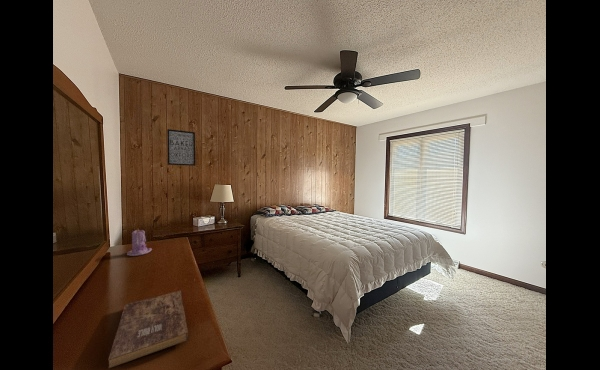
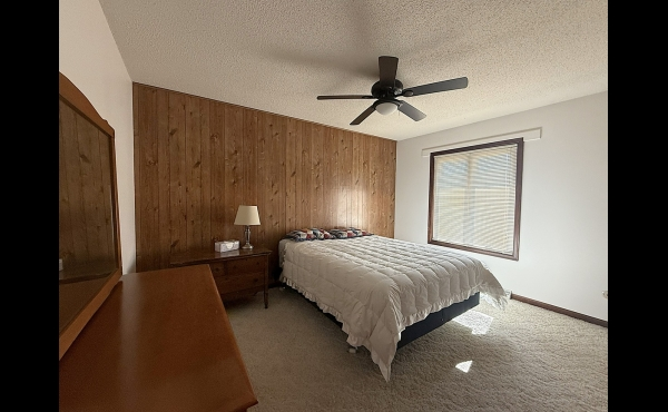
- wall art [166,128,196,167]
- bible [107,290,189,370]
- candle [126,228,153,257]
